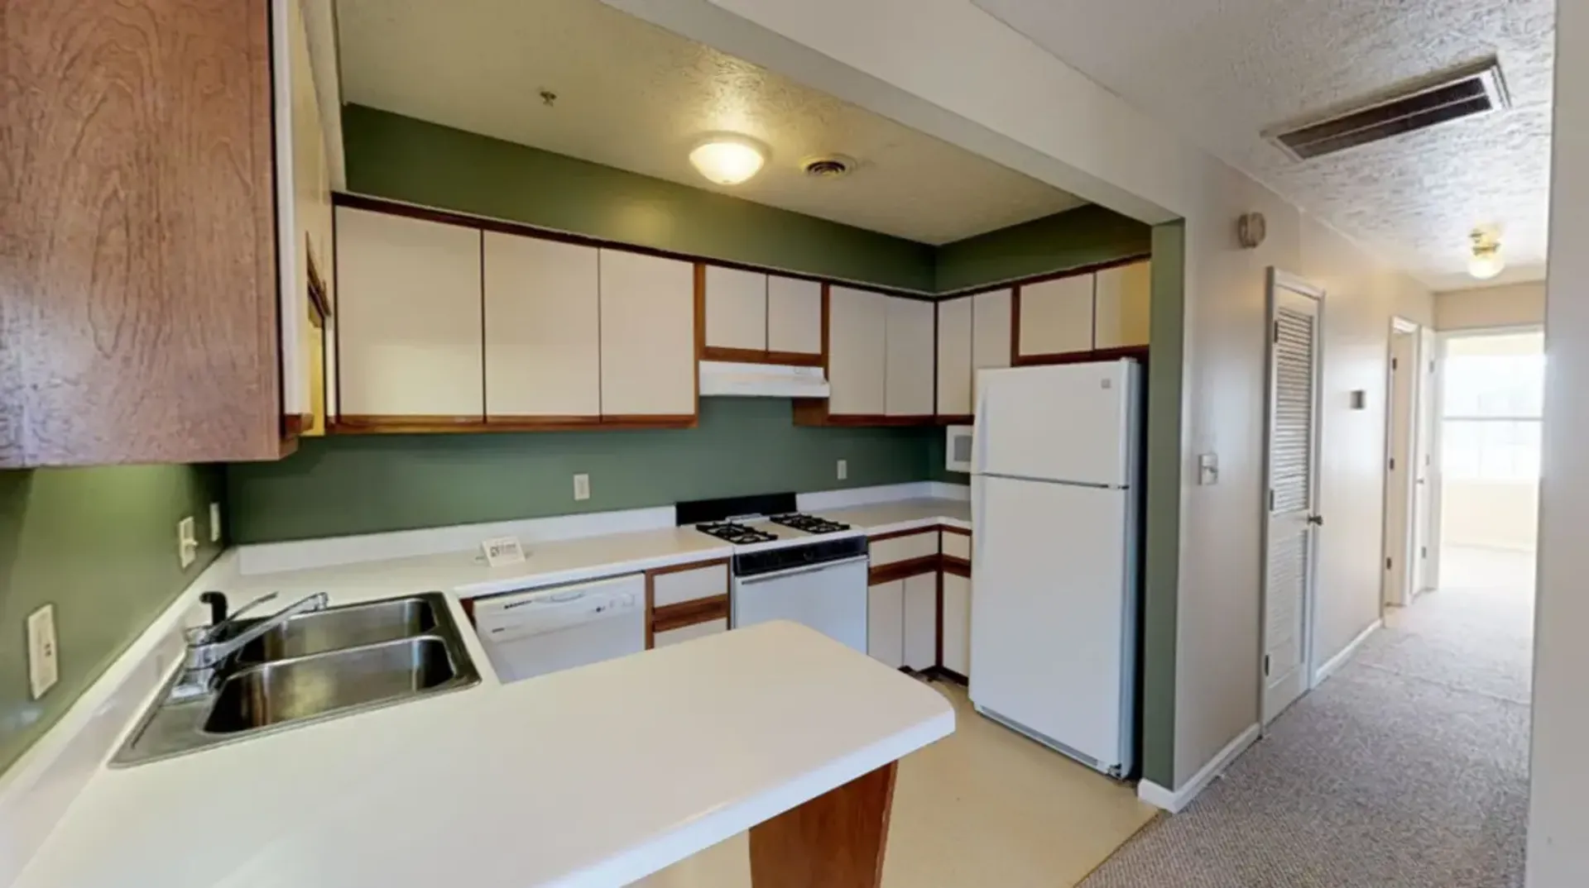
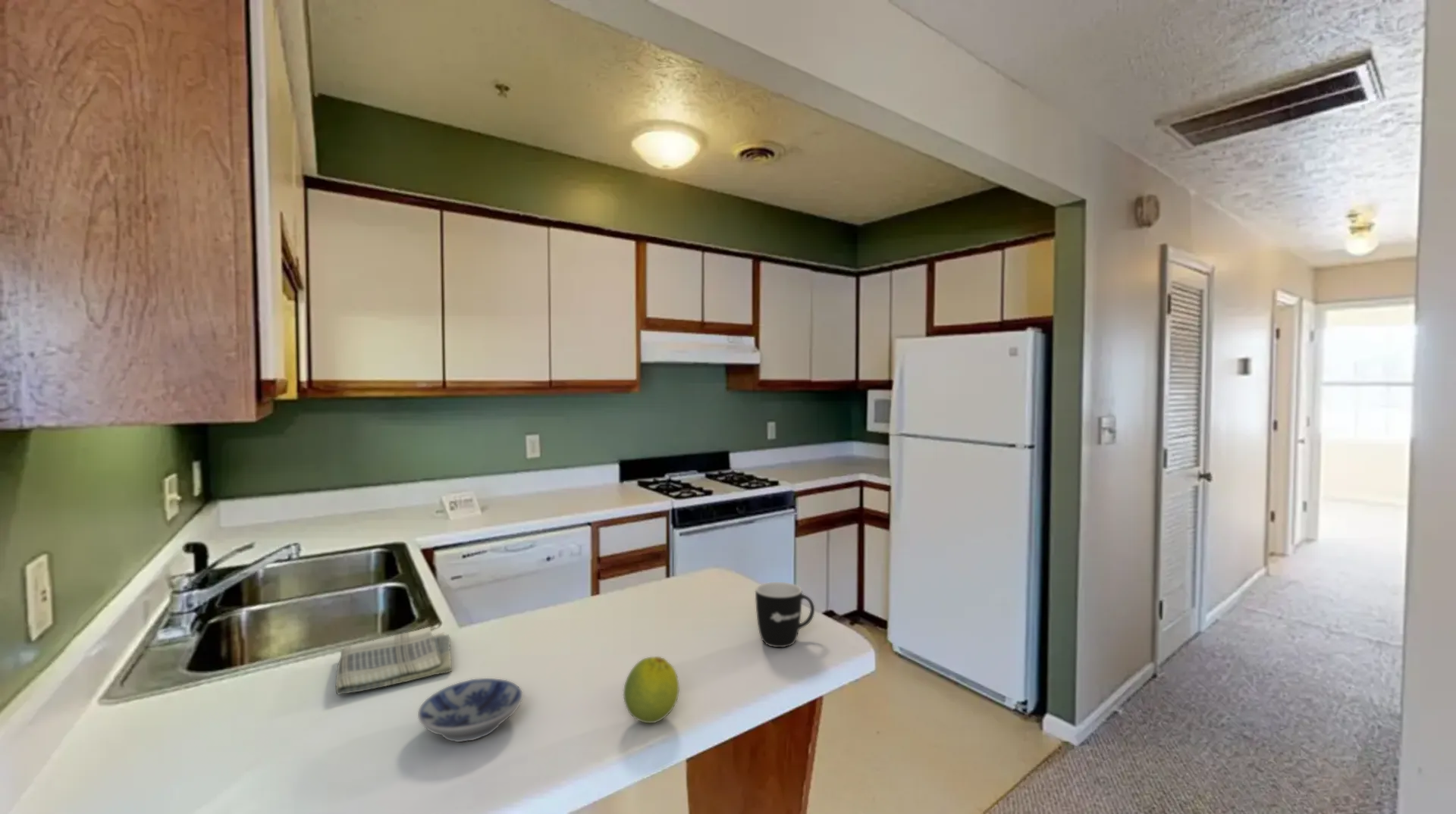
+ fruit [623,656,679,724]
+ mug [755,581,815,648]
+ bowl [417,678,523,743]
+ dish towel [335,626,453,695]
